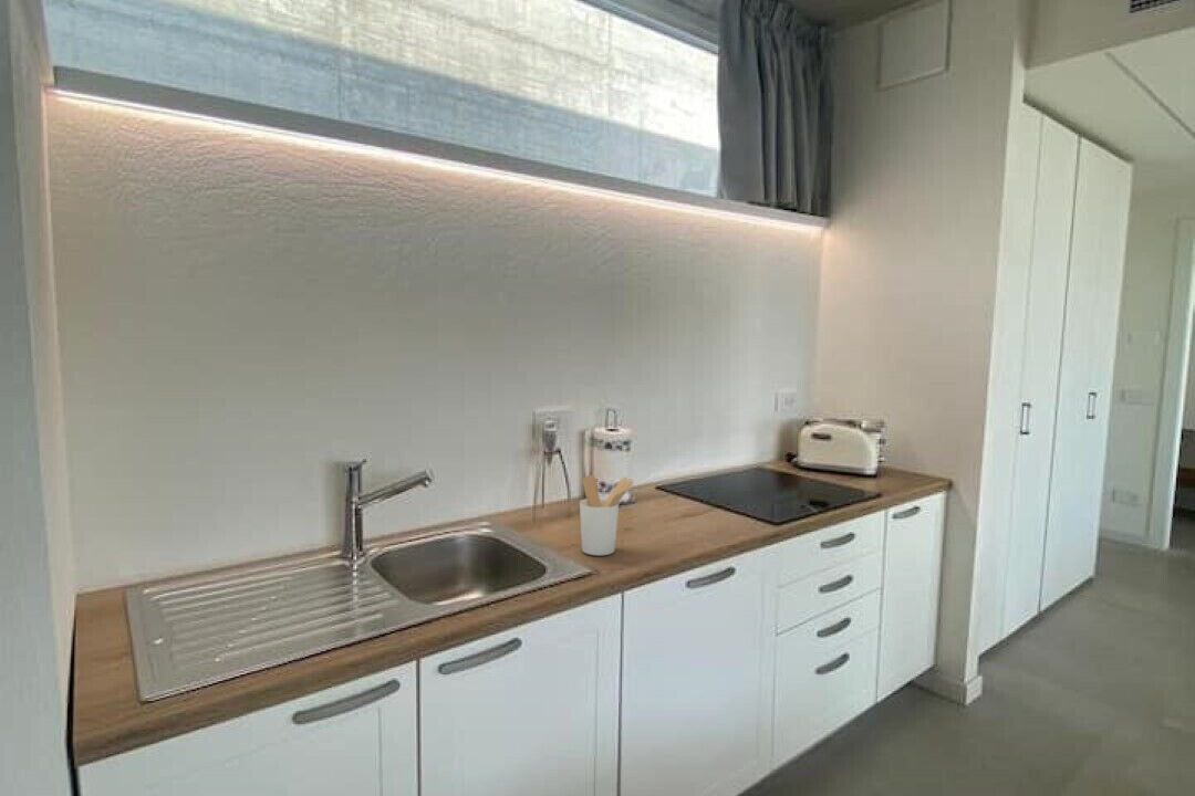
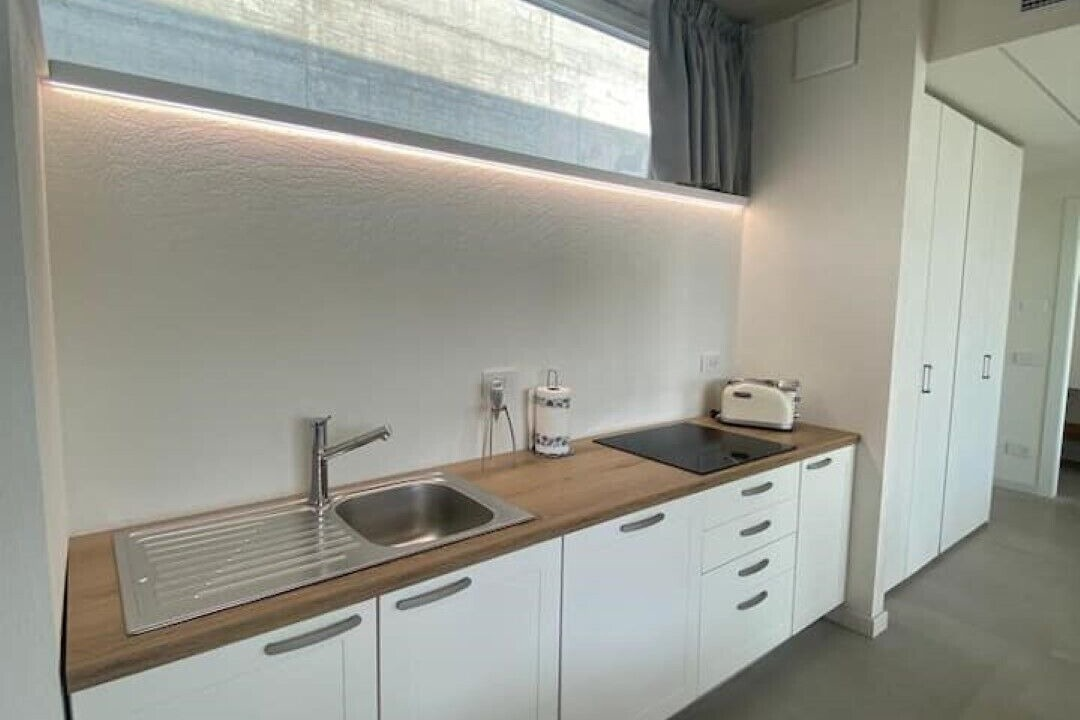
- utensil holder [579,473,635,556]
